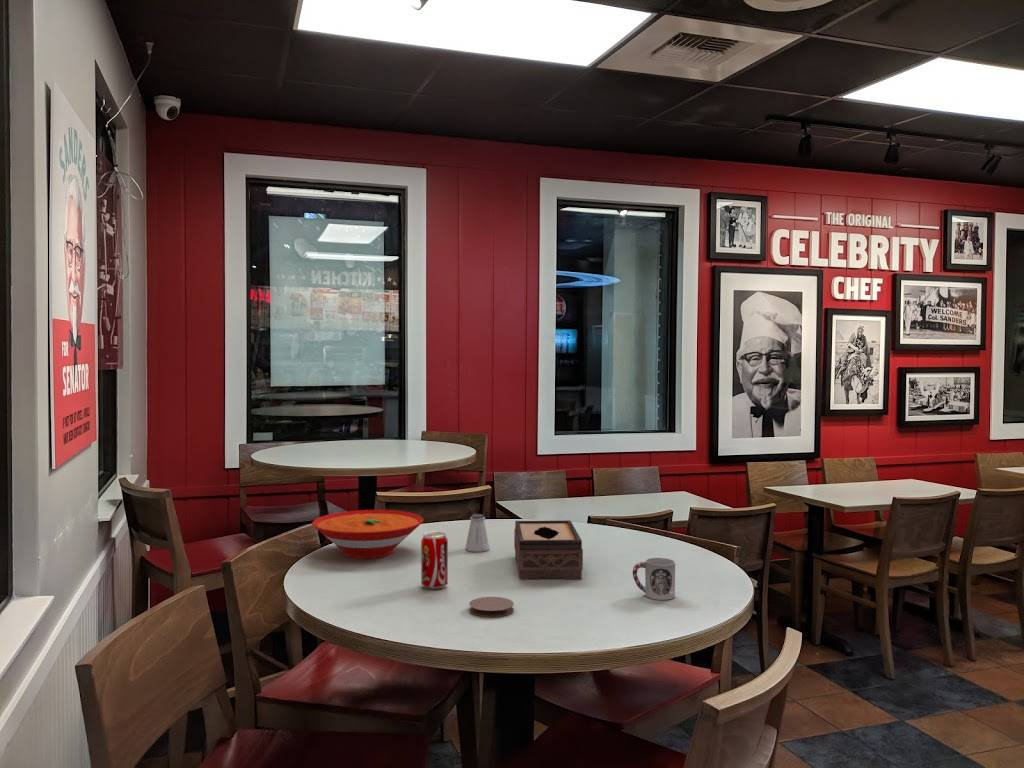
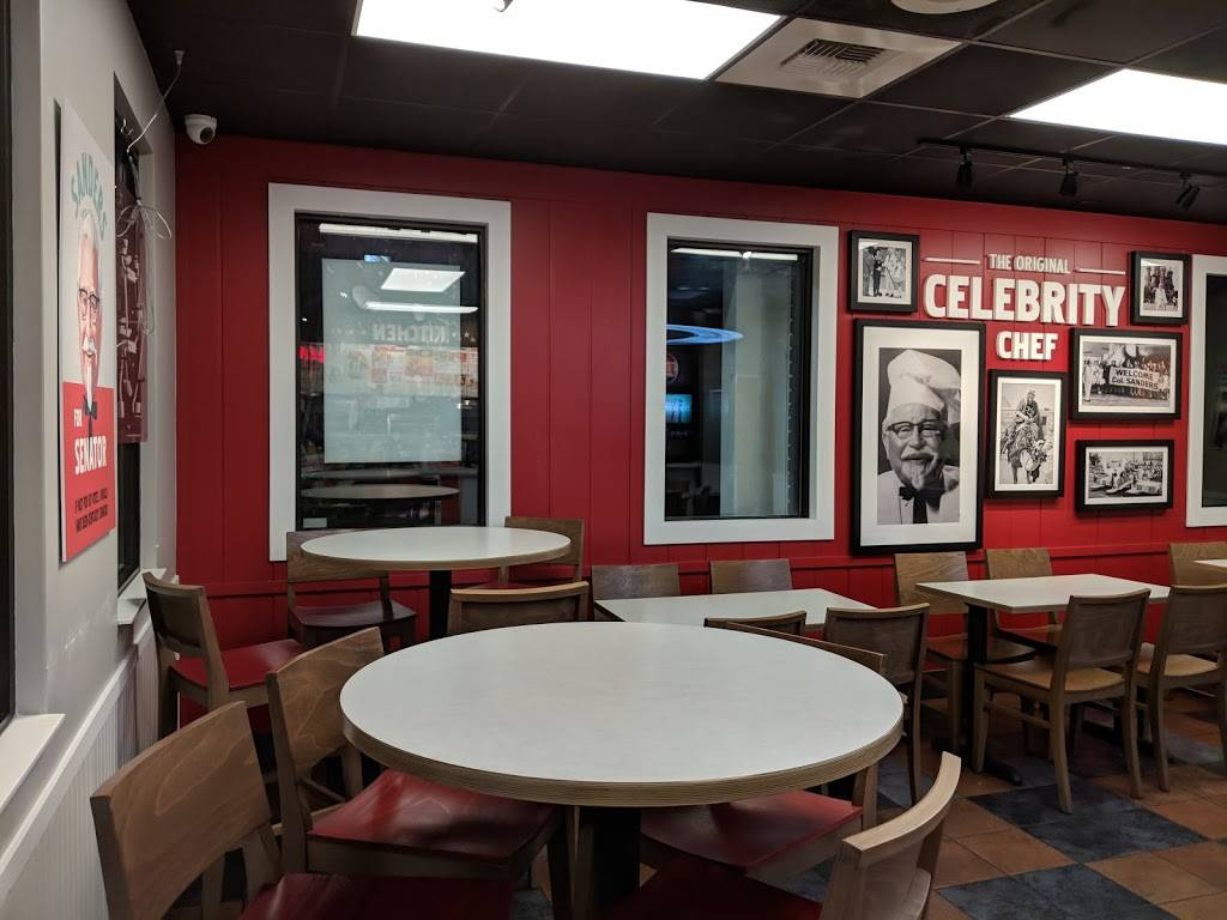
- saltshaker [464,513,491,553]
- coaster [468,596,515,618]
- bowl [311,509,424,559]
- cup [632,557,676,601]
- tissue box [513,520,584,581]
- beverage can [420,531,449,590]
